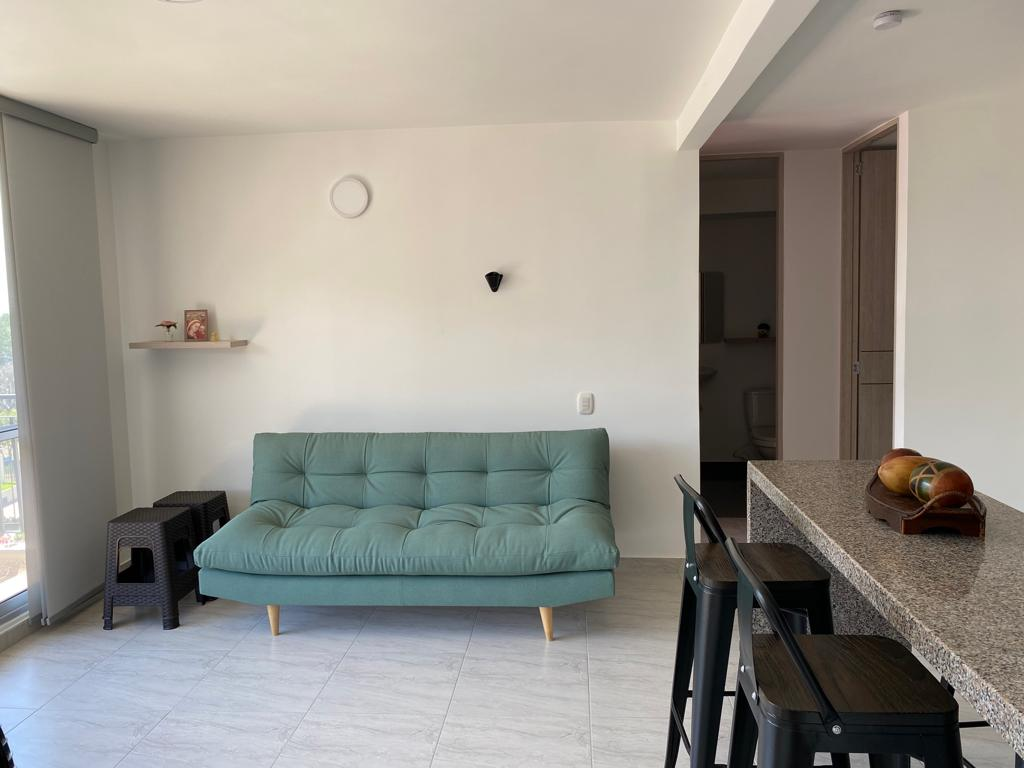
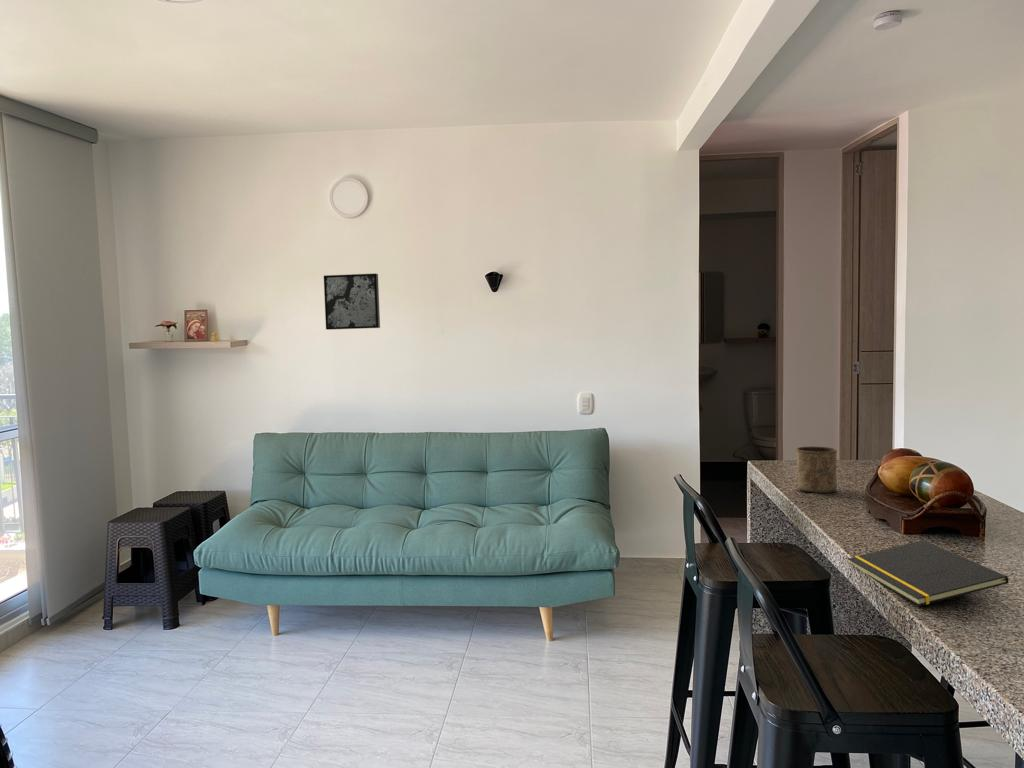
+ notepad [847,539,1009,607]
+ cup [795,446,838,494]
+ wall art [323,272,381,331]
